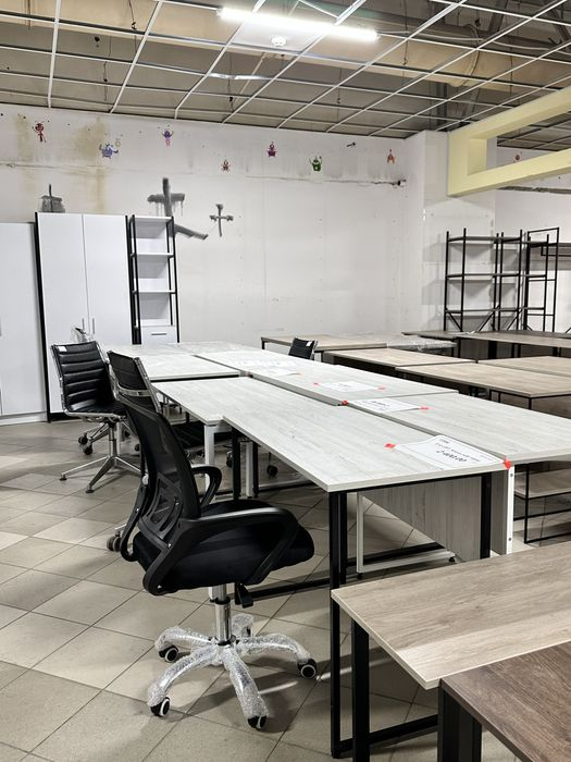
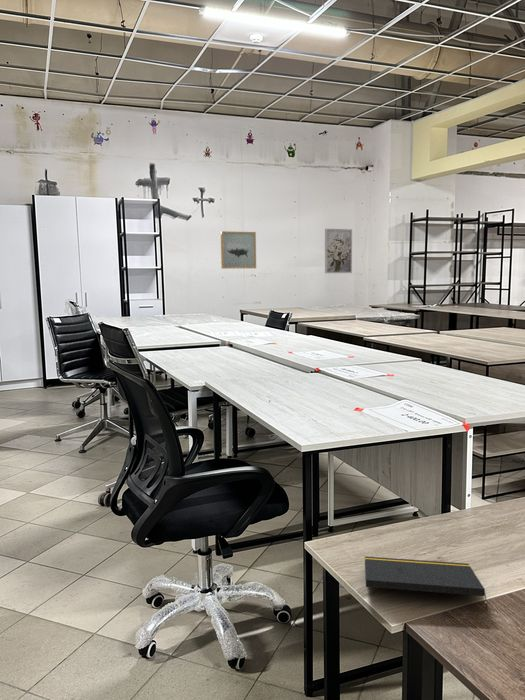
+ wall art [324,228,353,274]
+ notepad [364,555,488,610]
+ wall art [220,230,257,270]
